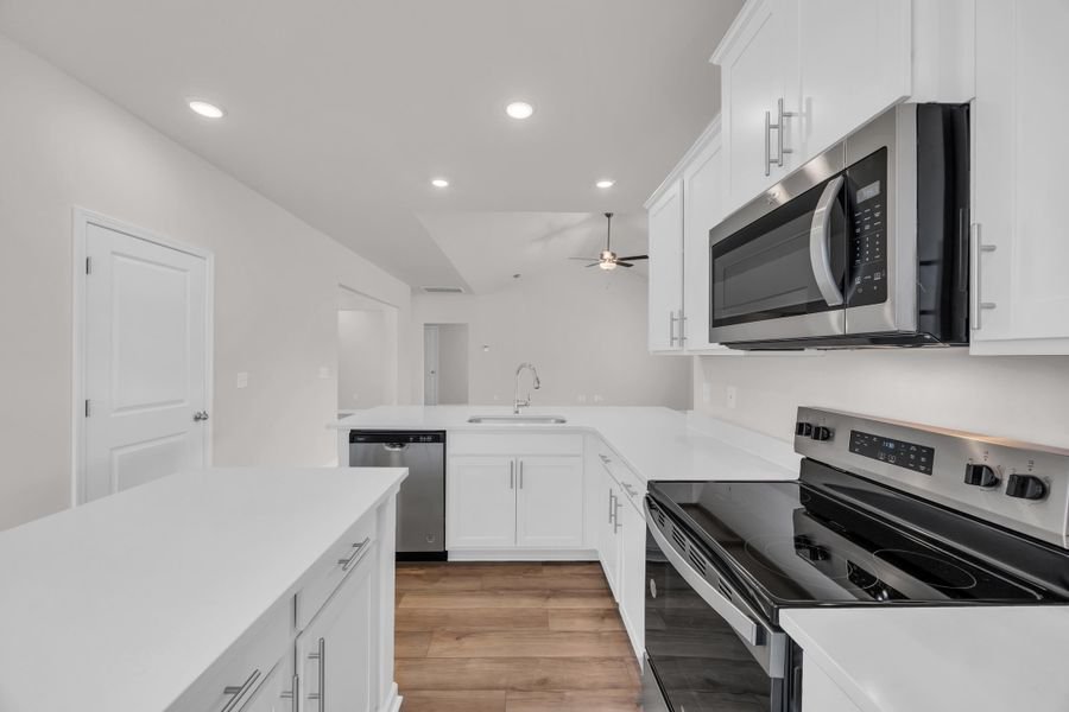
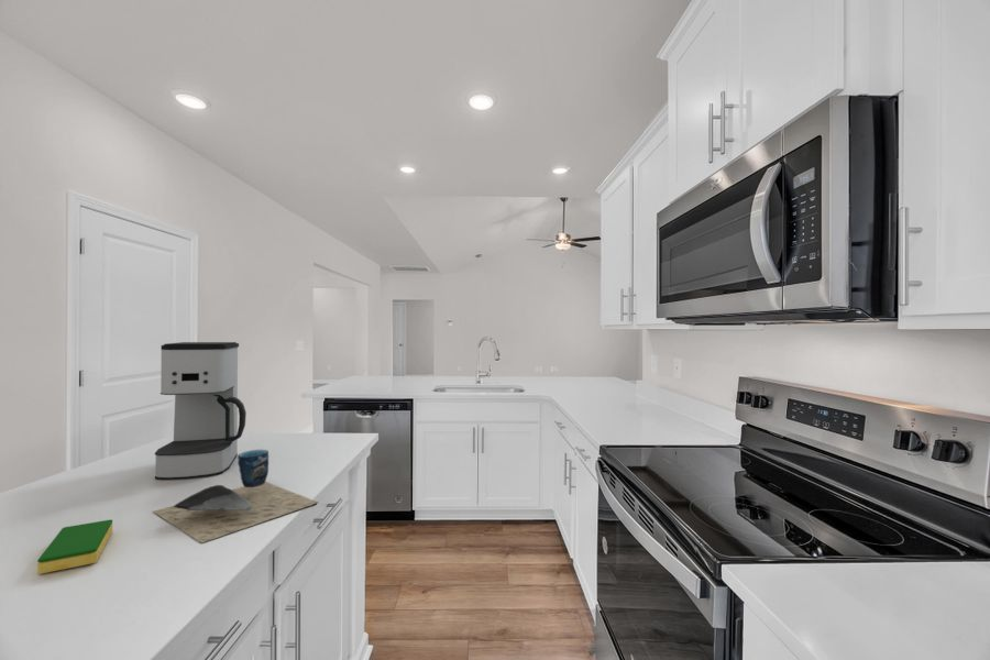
+ coffee maker [154,341,248,481]
+ cup [153,449,319,544]
+ dish sponge [36,518,113,575]
